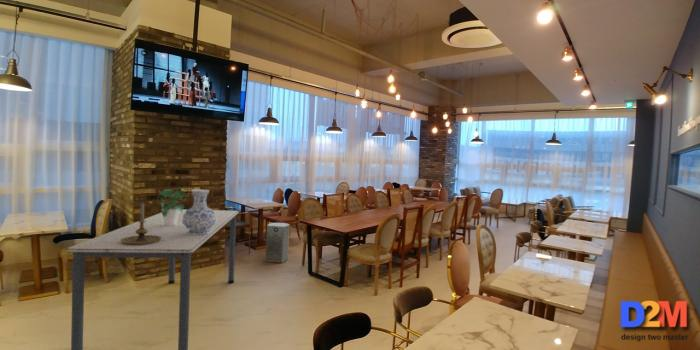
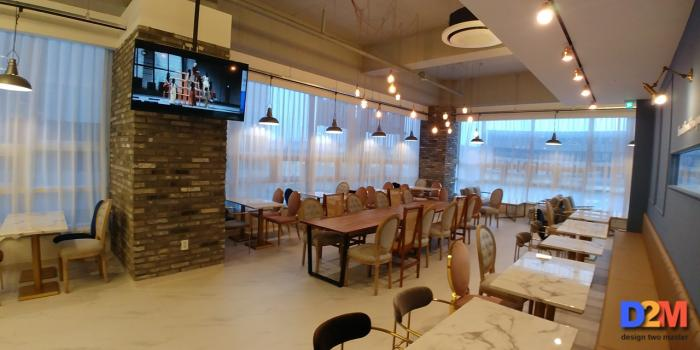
- potted plant [157,186,191,226]
- fan [264,222,290,264]
- vase [182,189,216,236]
- dining table [66,208,239,350]
- candle holder [121,201,161,244]
